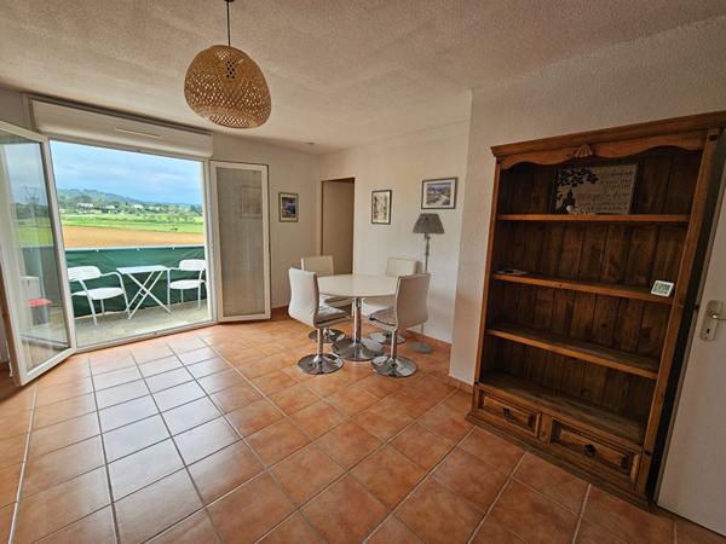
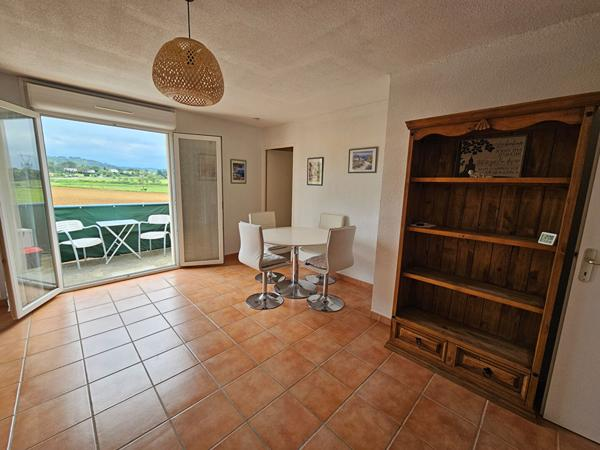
- floor lamp [408,212,445,354]
